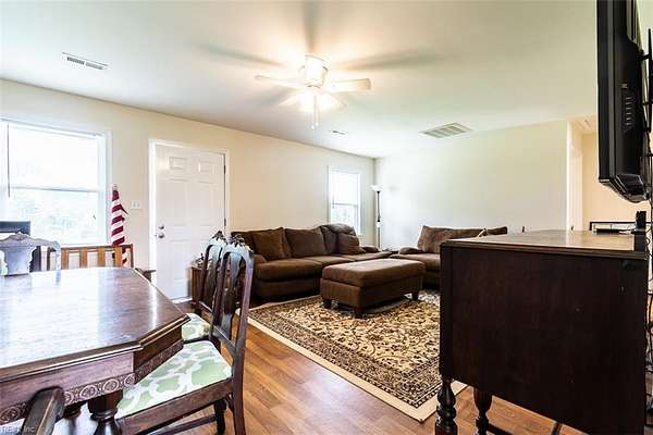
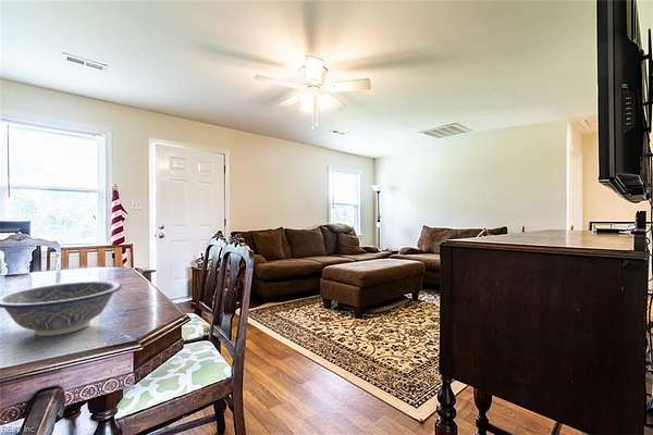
+ decorative bowl [0,279,123,337]
